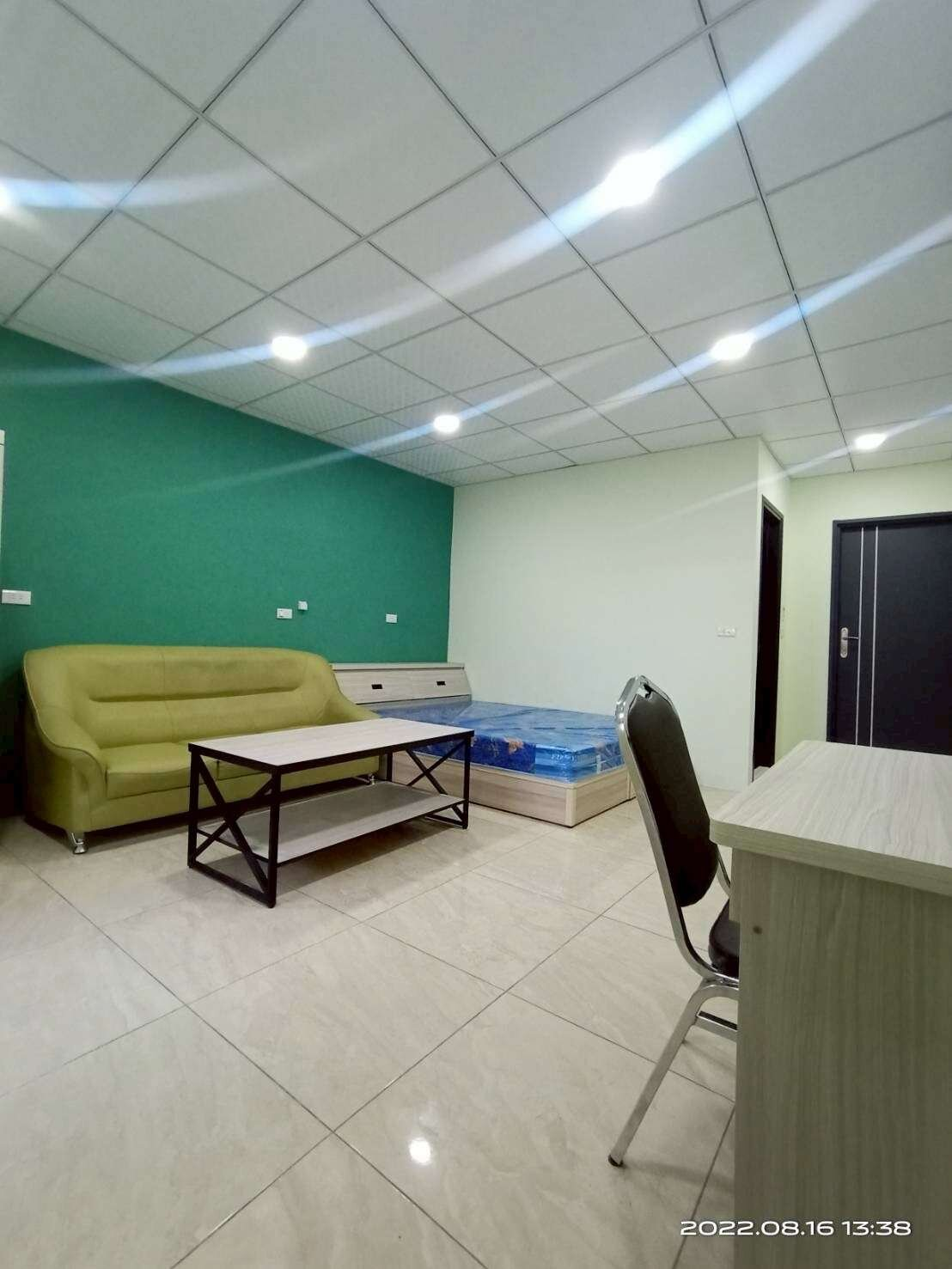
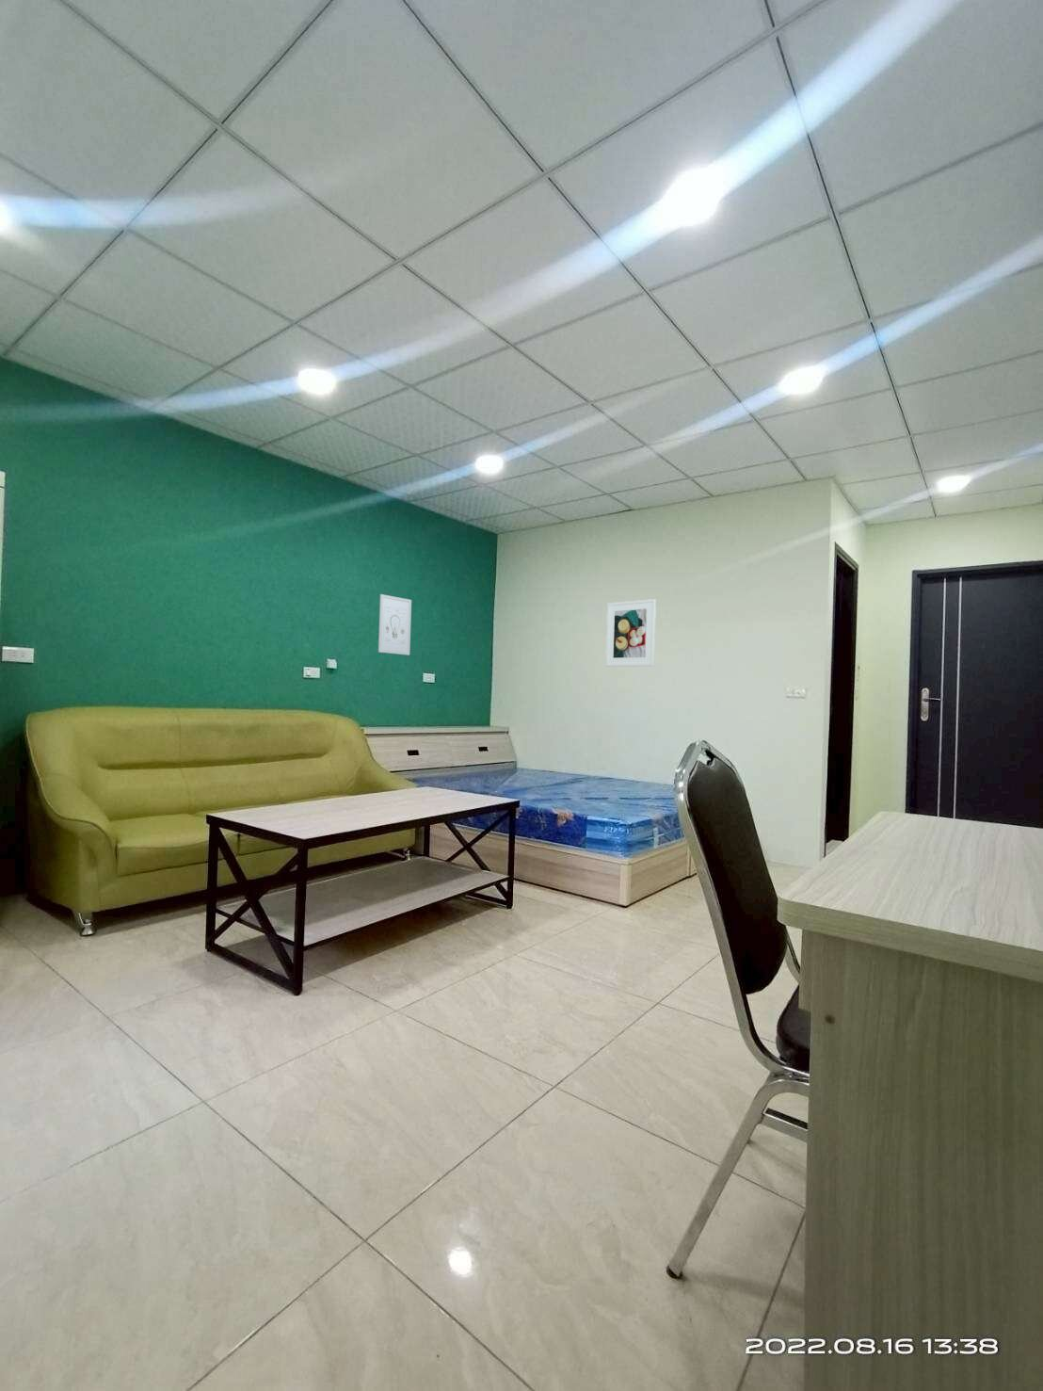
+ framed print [605,598,657,668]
+ wall art [378,593,412,657]
